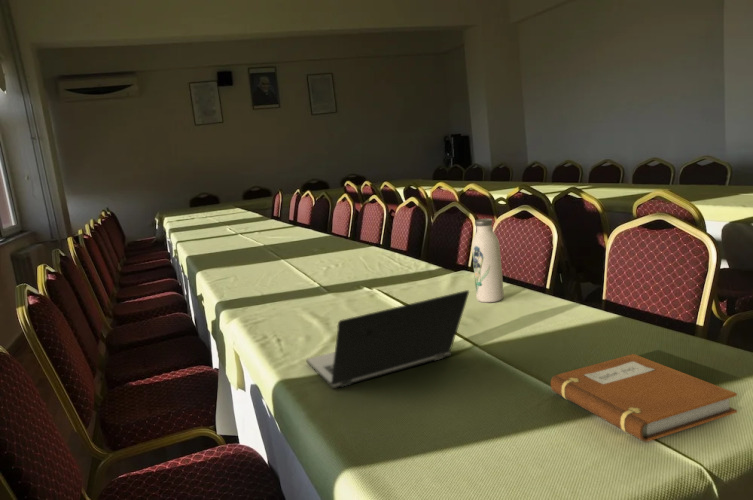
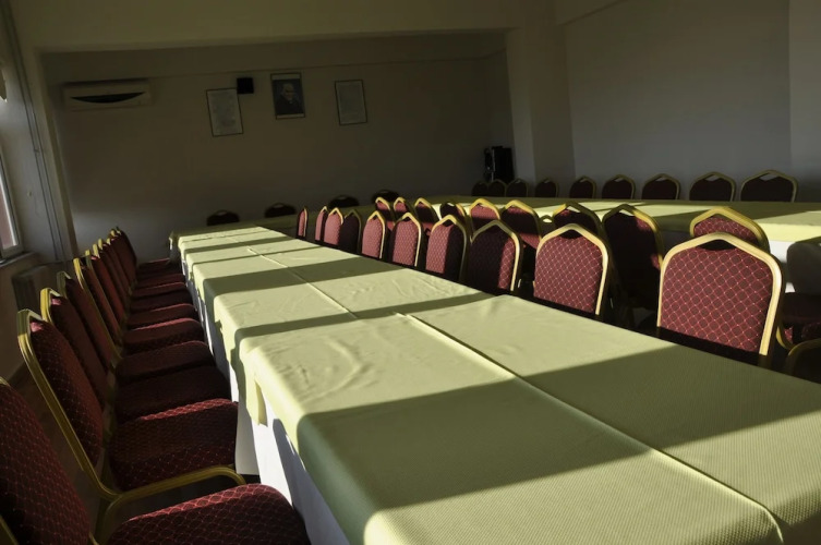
- water bottle [471,218,505,303]
- laptop [305,289,470,390]
- notebook [550,353,738,443]
